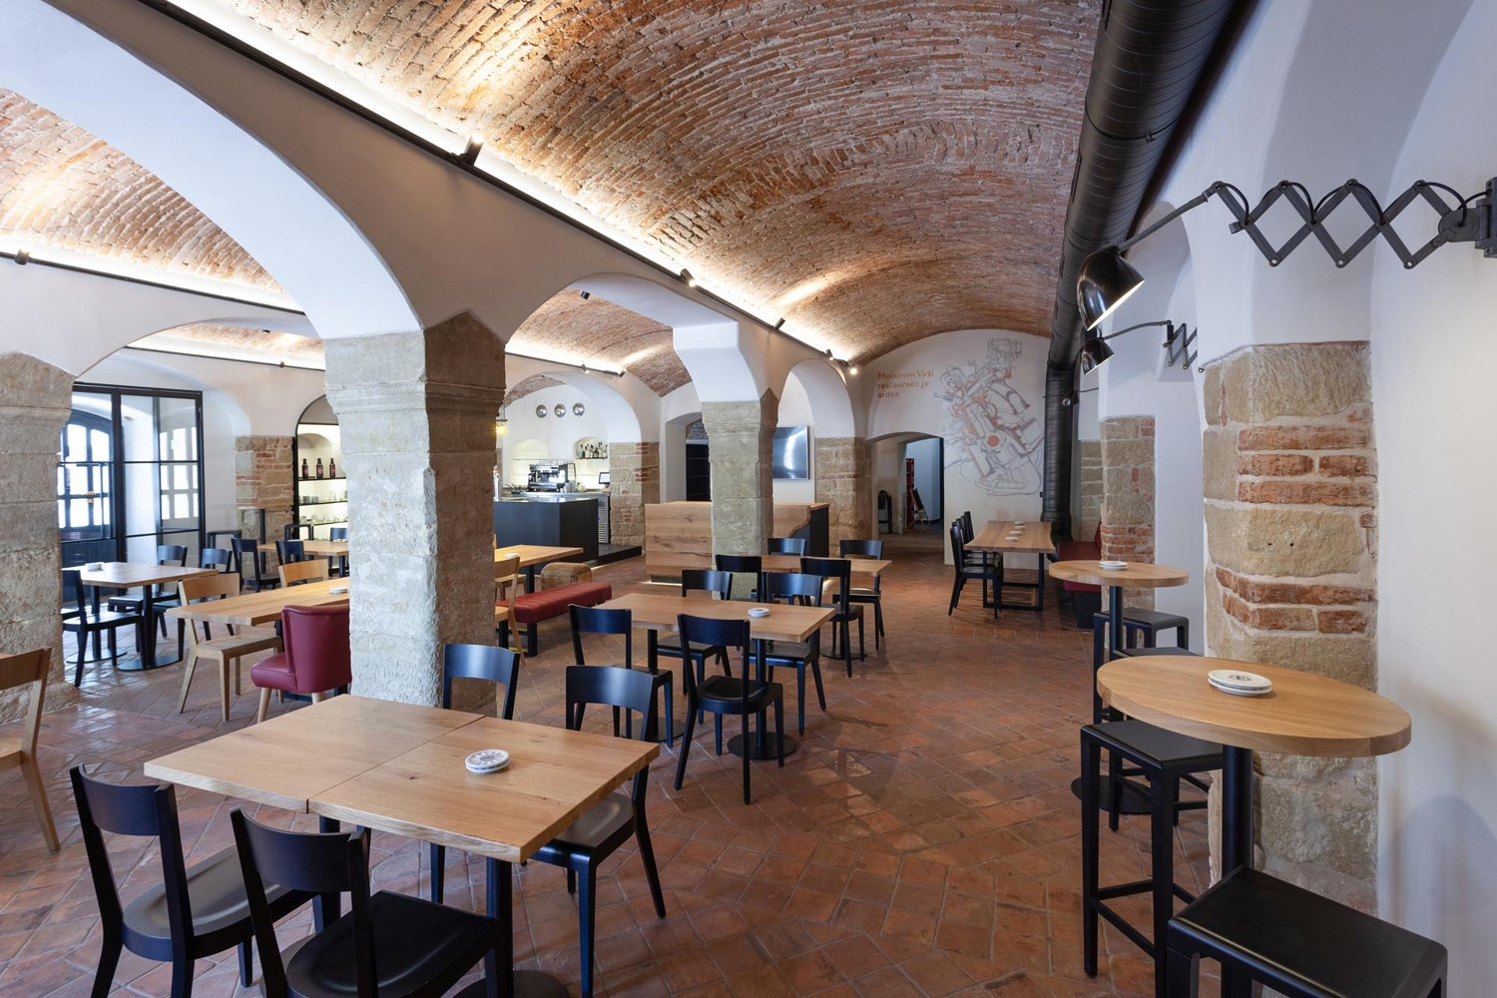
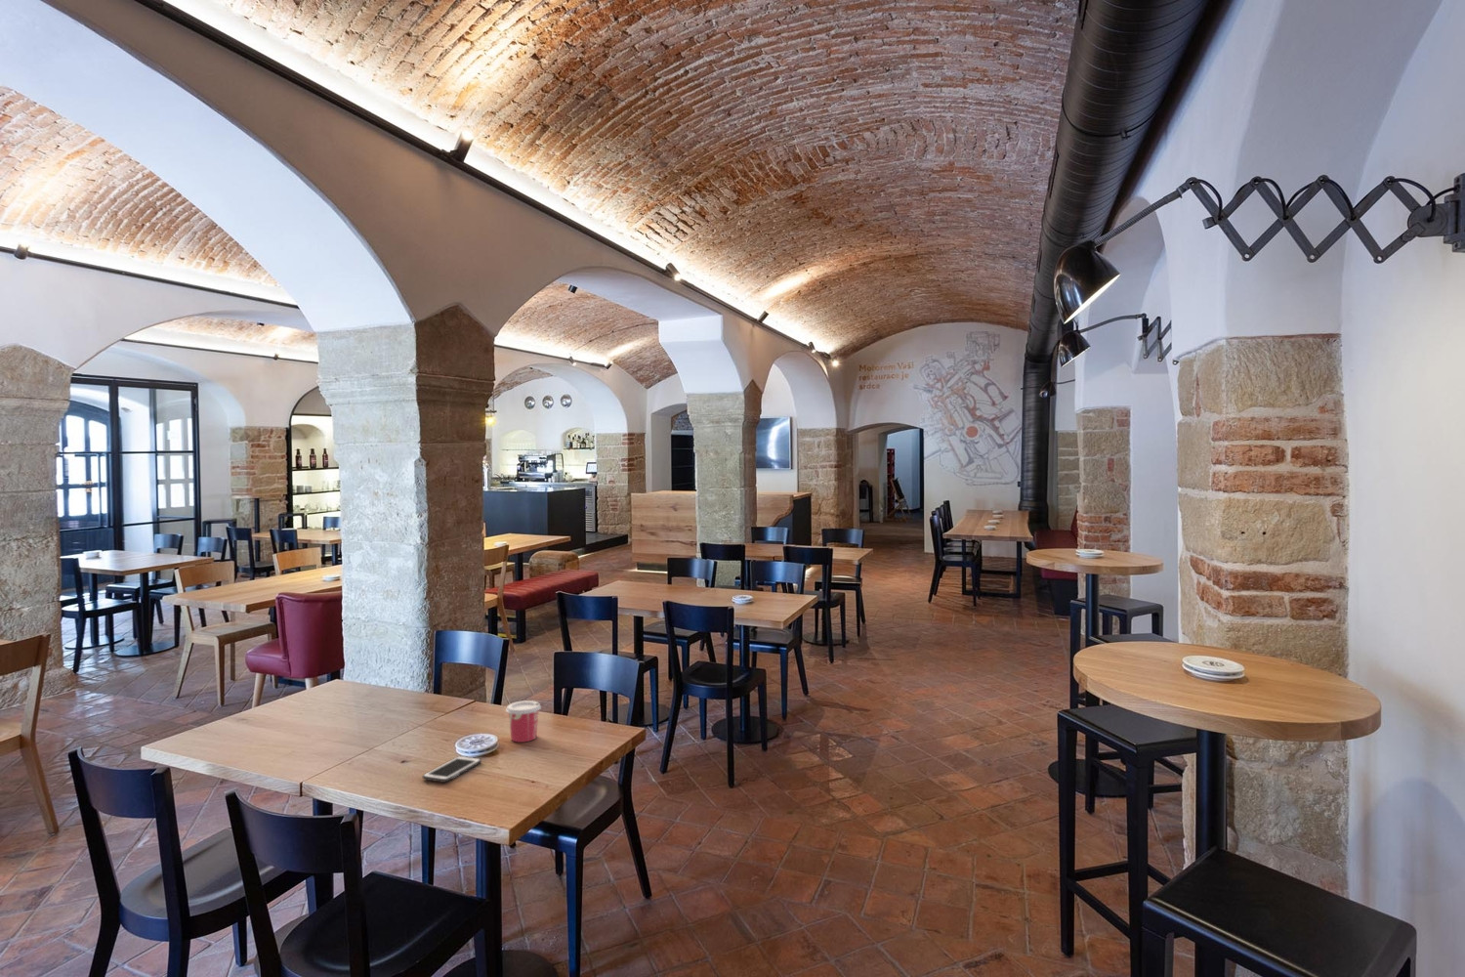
+ cell phone [422,756,483,784]
+ cup [505,700,542,744]
